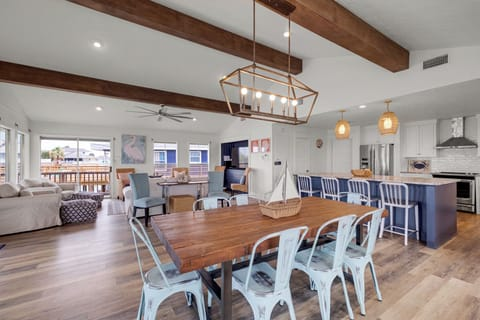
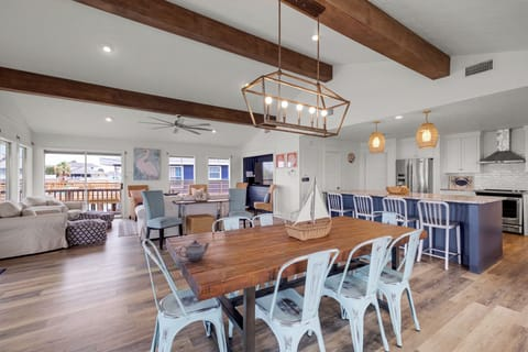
+ teapot [178,239,211,262]
